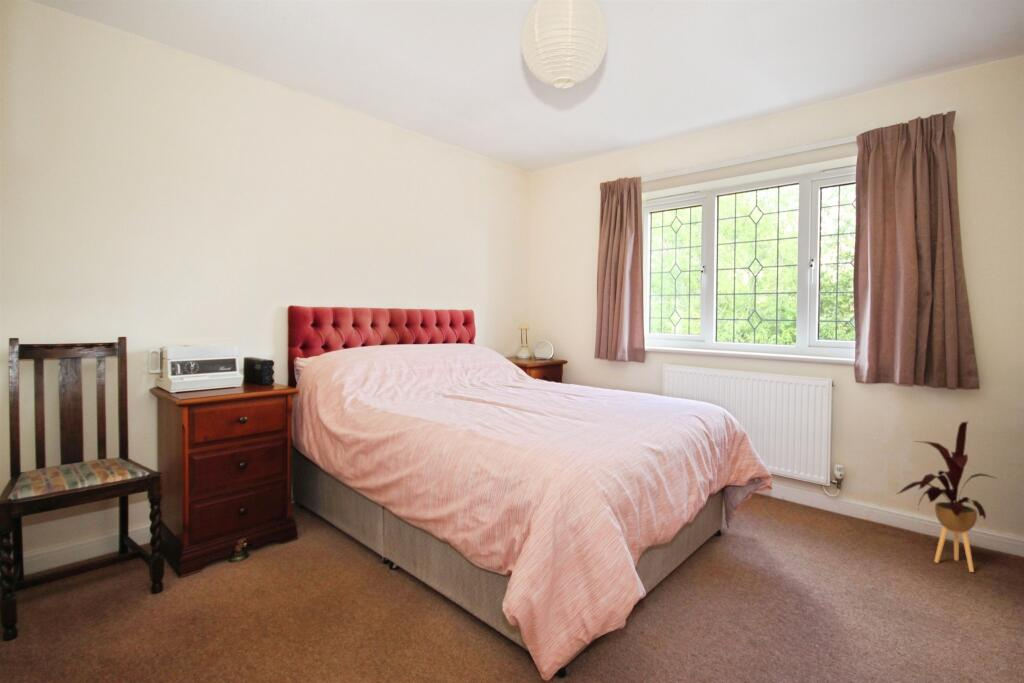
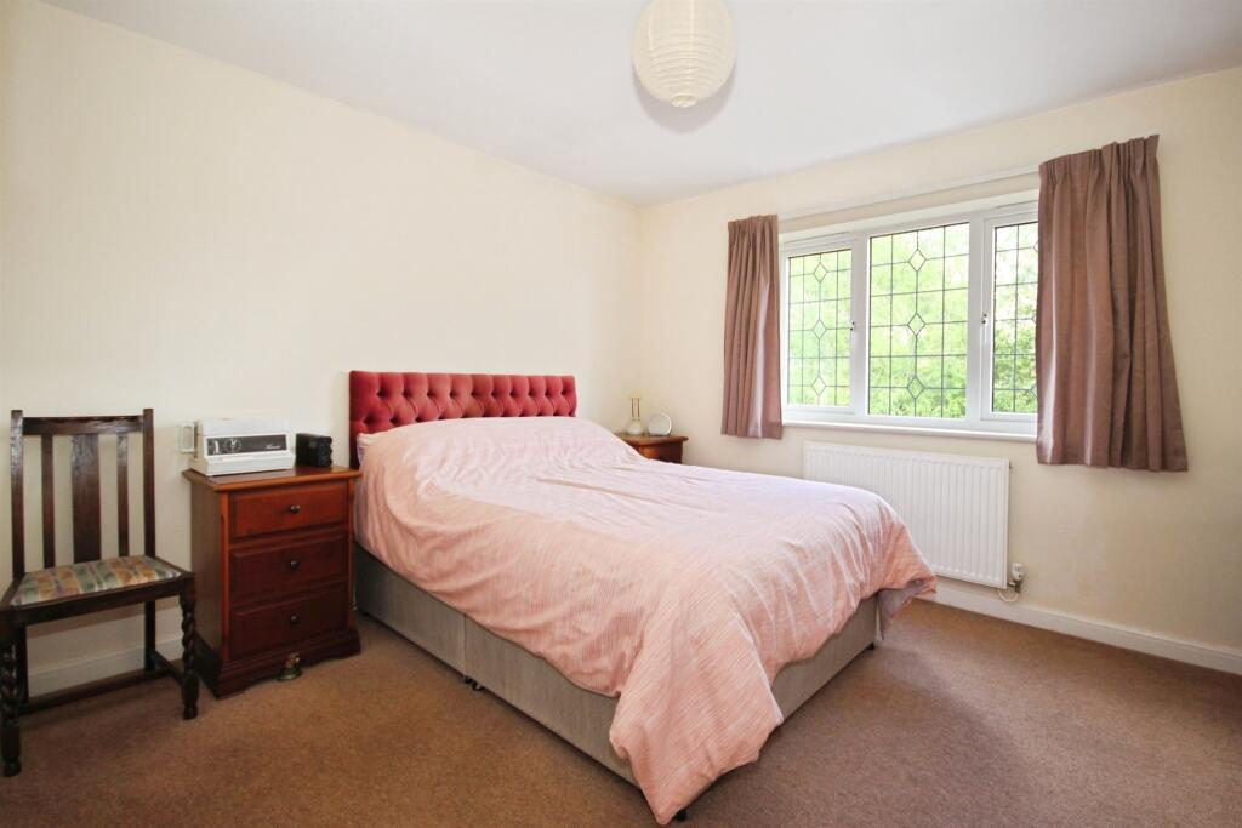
- house plant [896,421,998,573]
